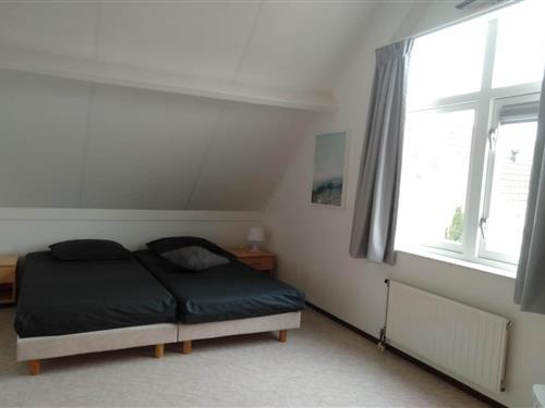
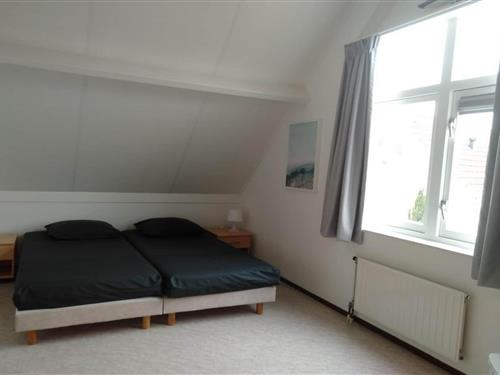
- decorative pillow [159,245,231,272]
